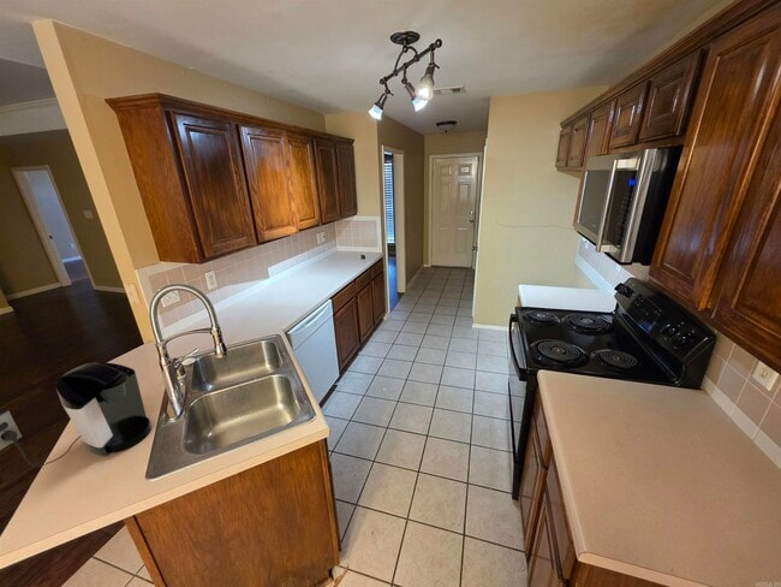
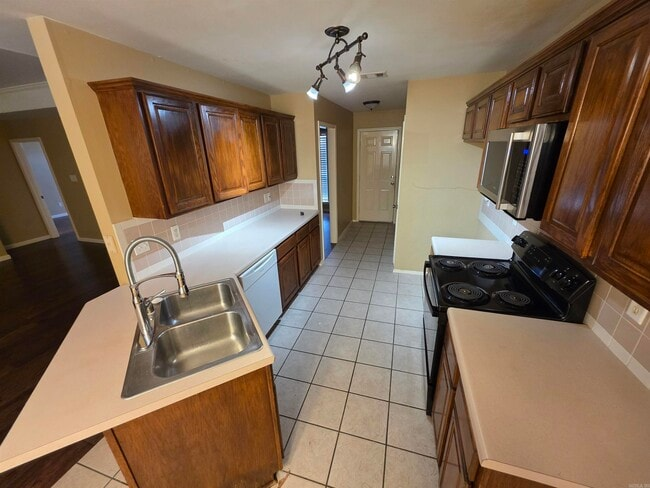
- coffee maker [0,361,153,467]
